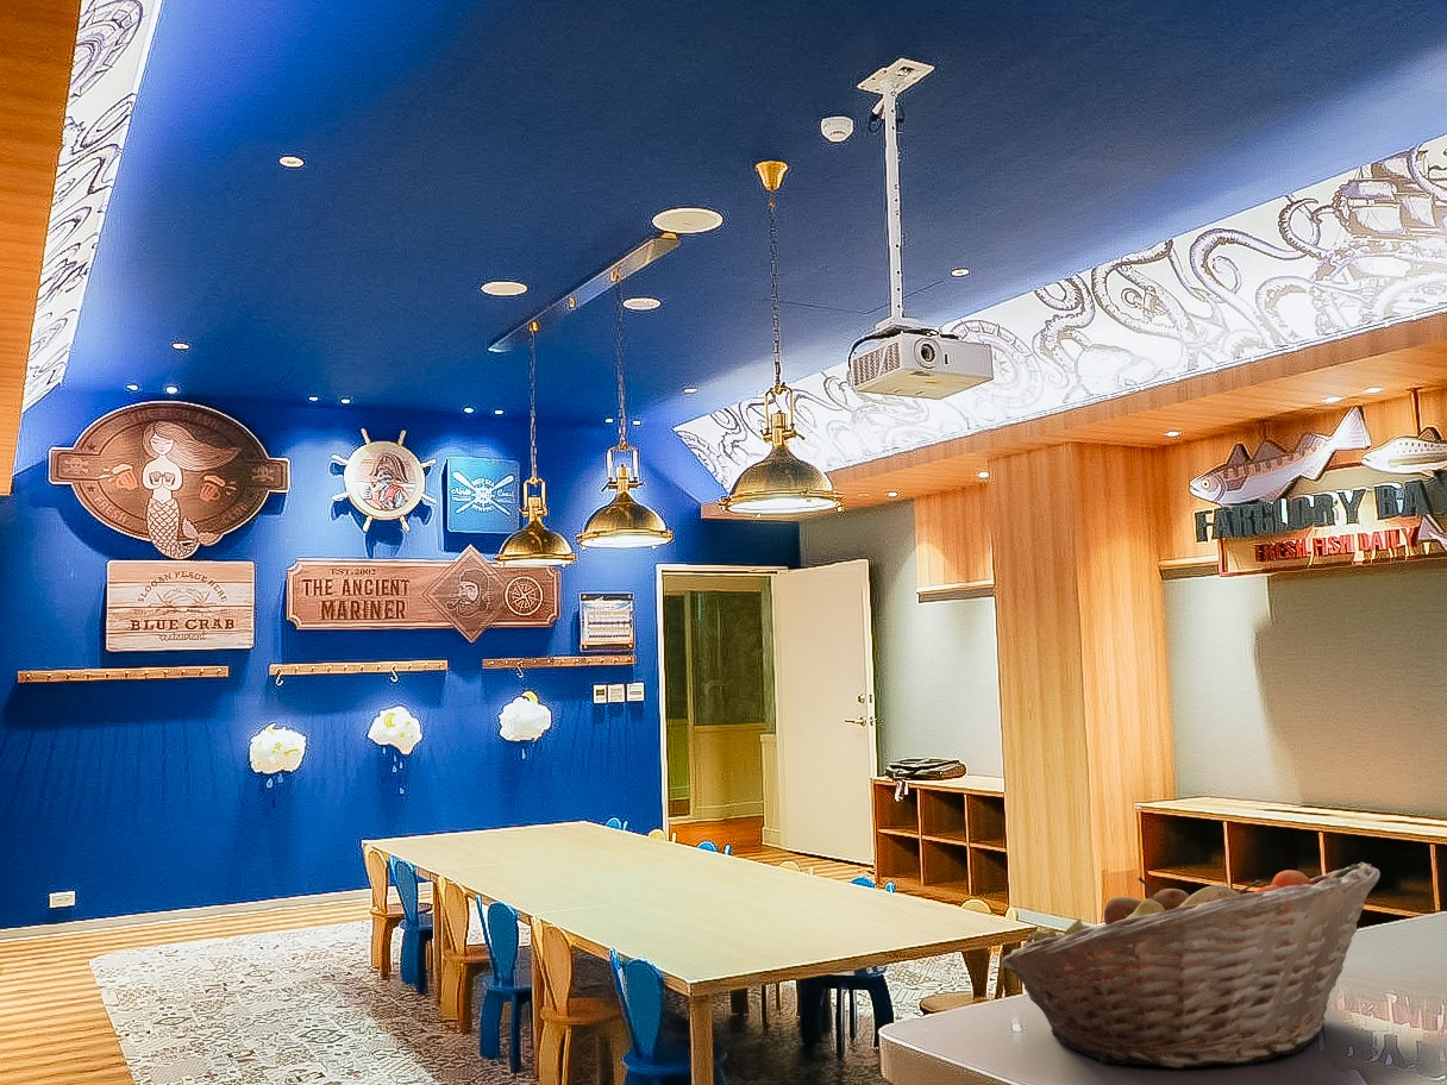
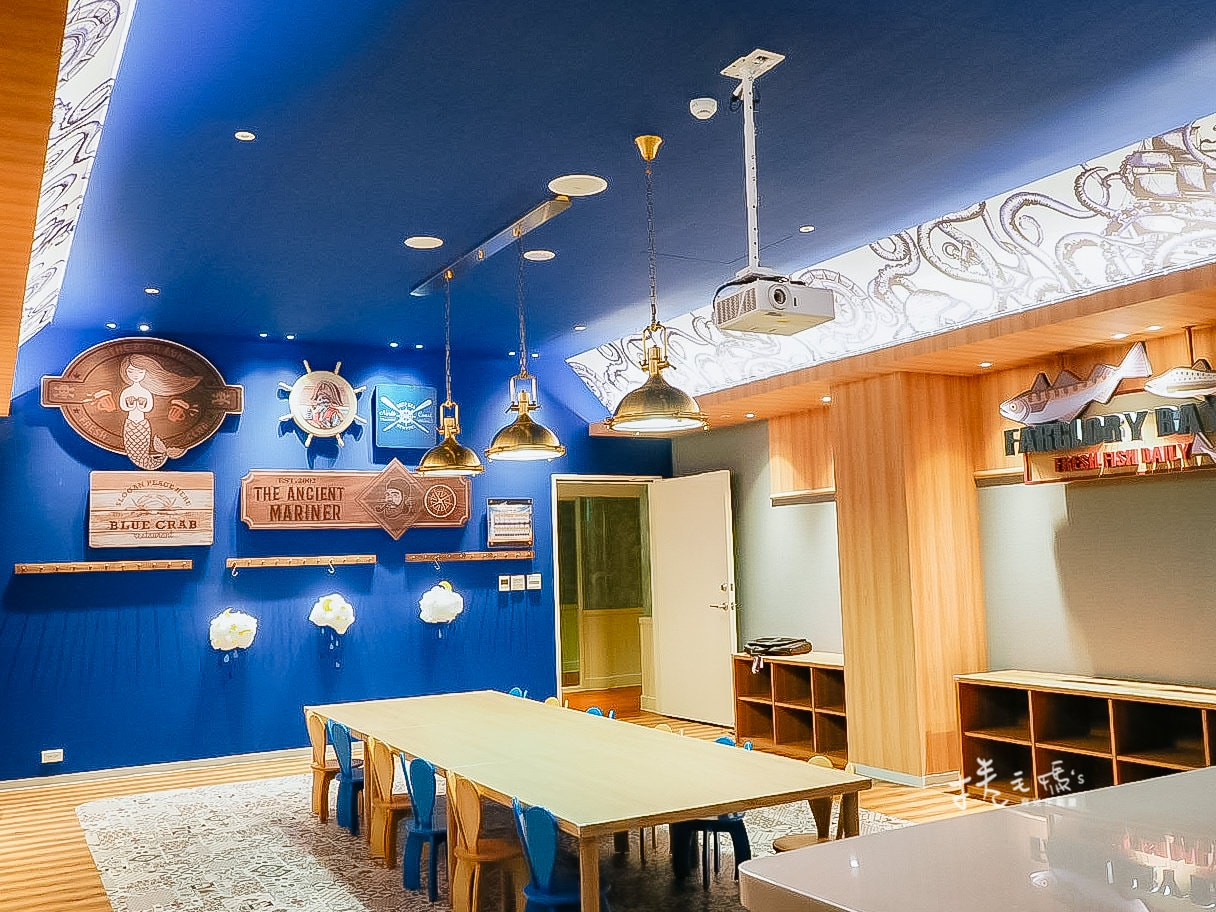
- fruit basket [1000,861,1382,1070]
